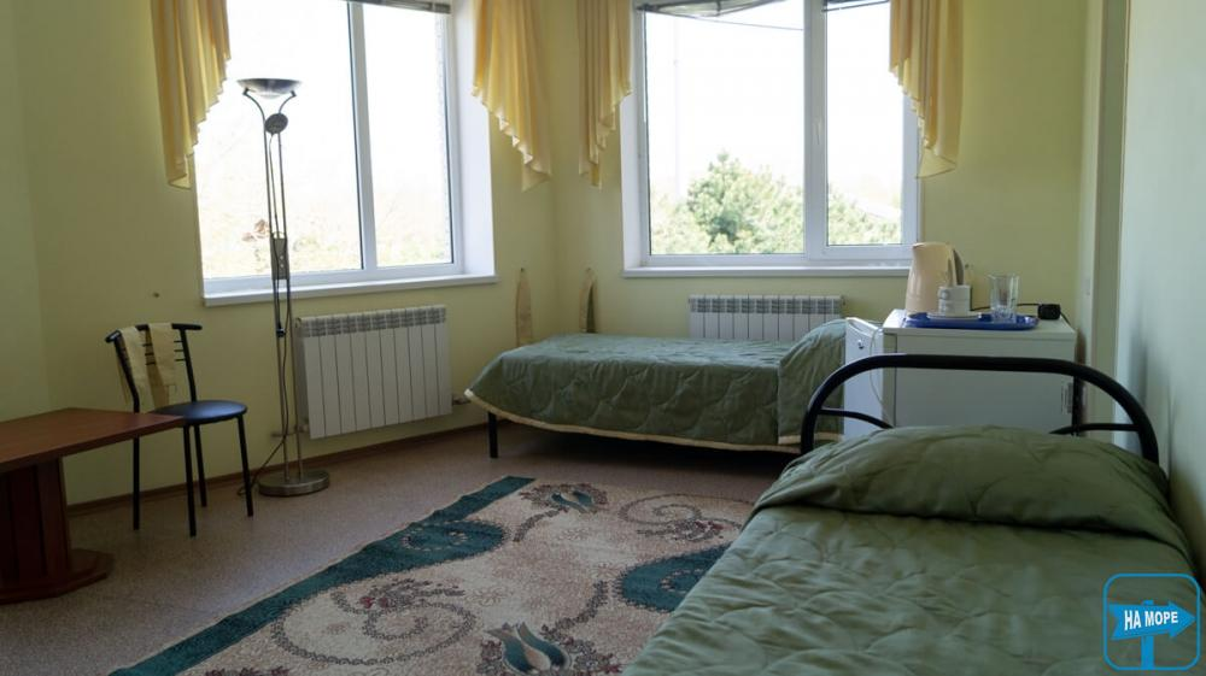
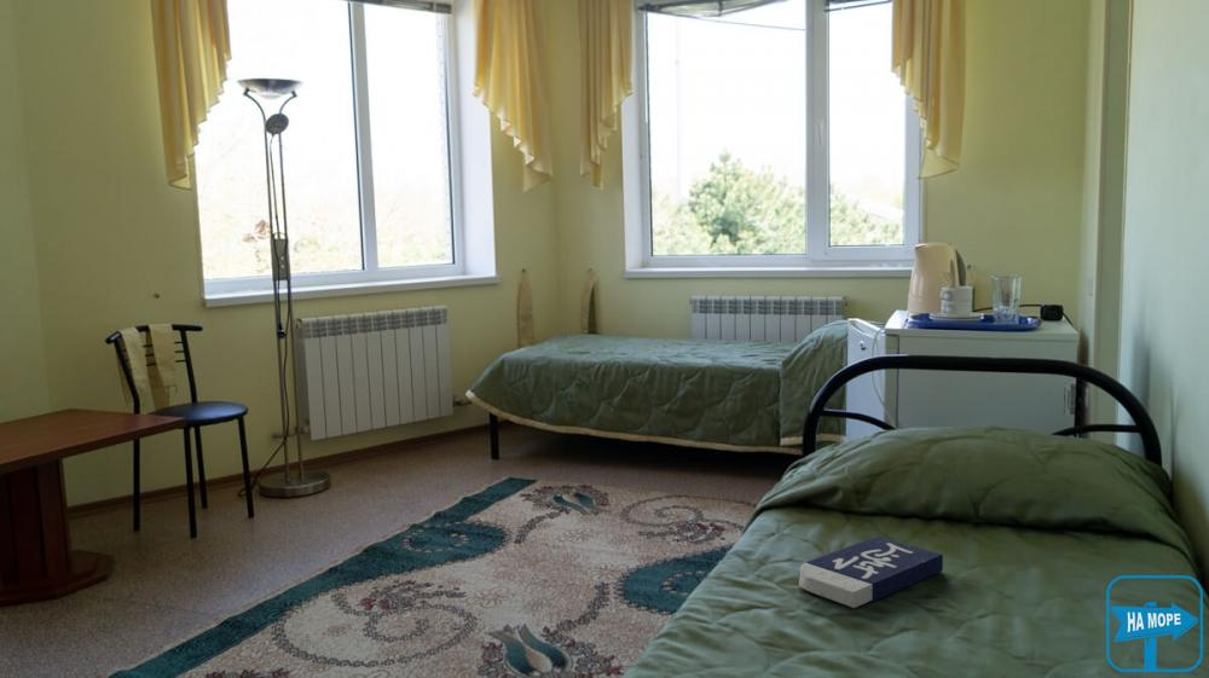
+ book [798,535,944,609]
